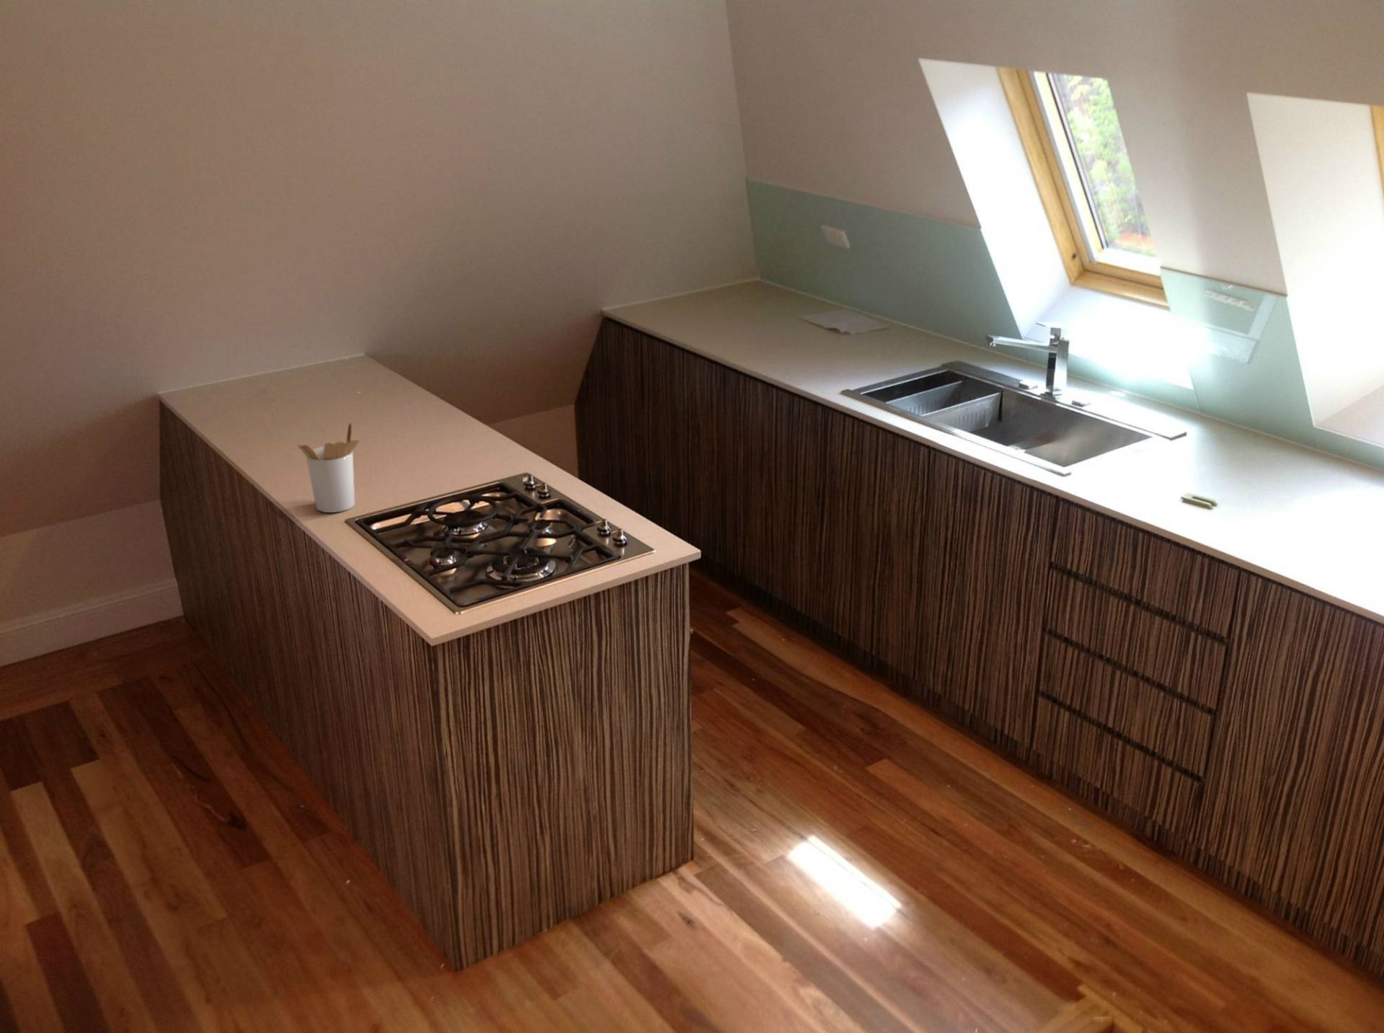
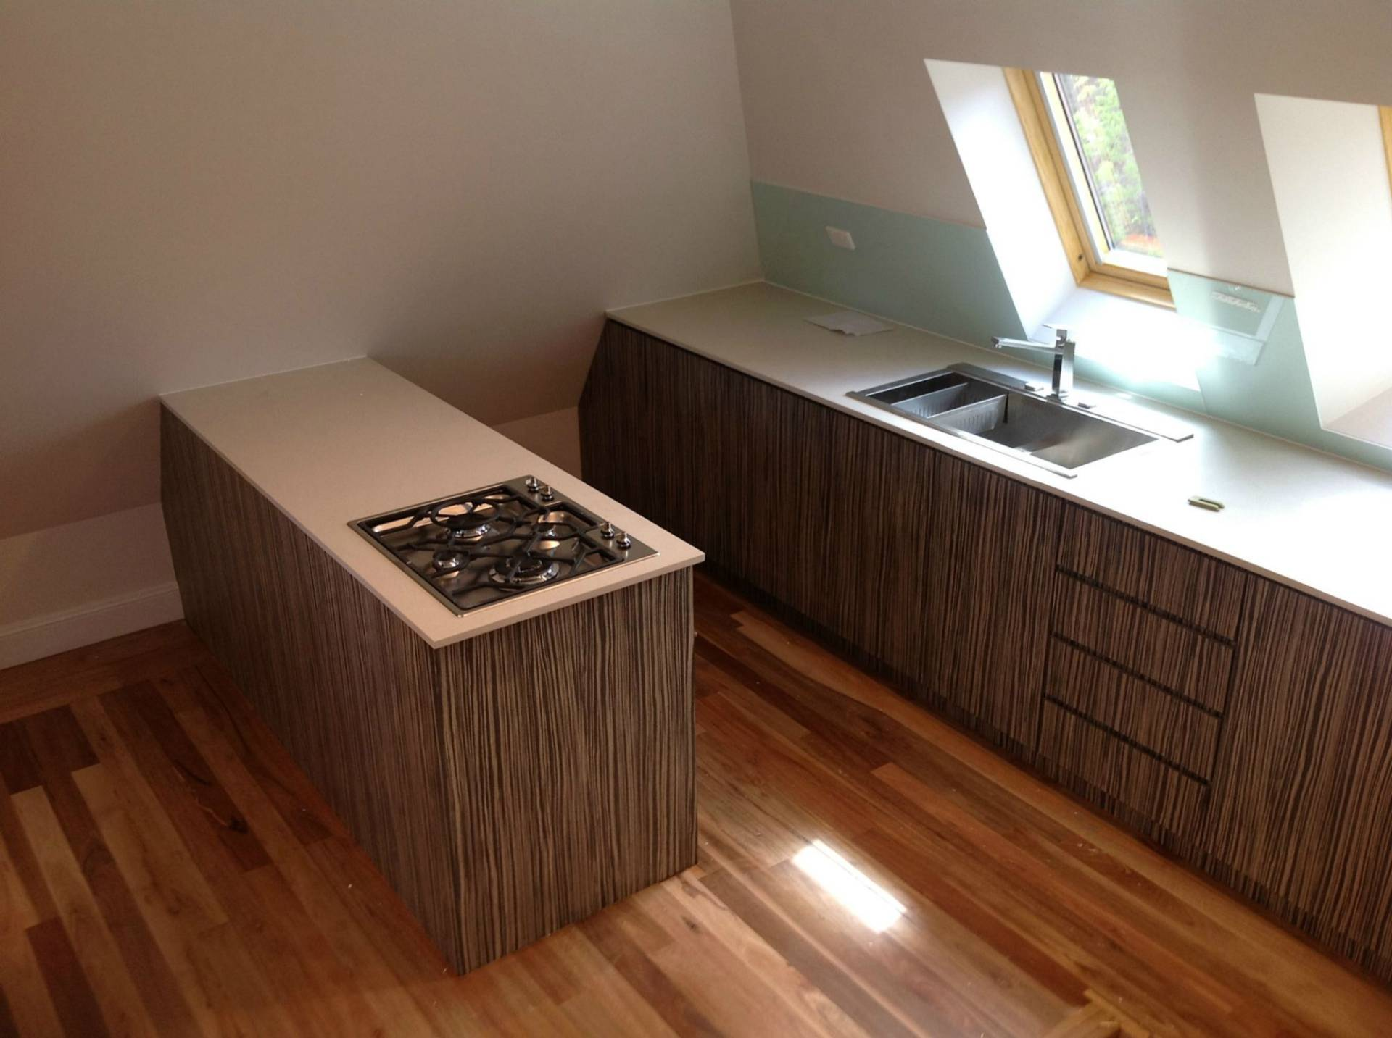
- utensil holder [297,422,360,513]
